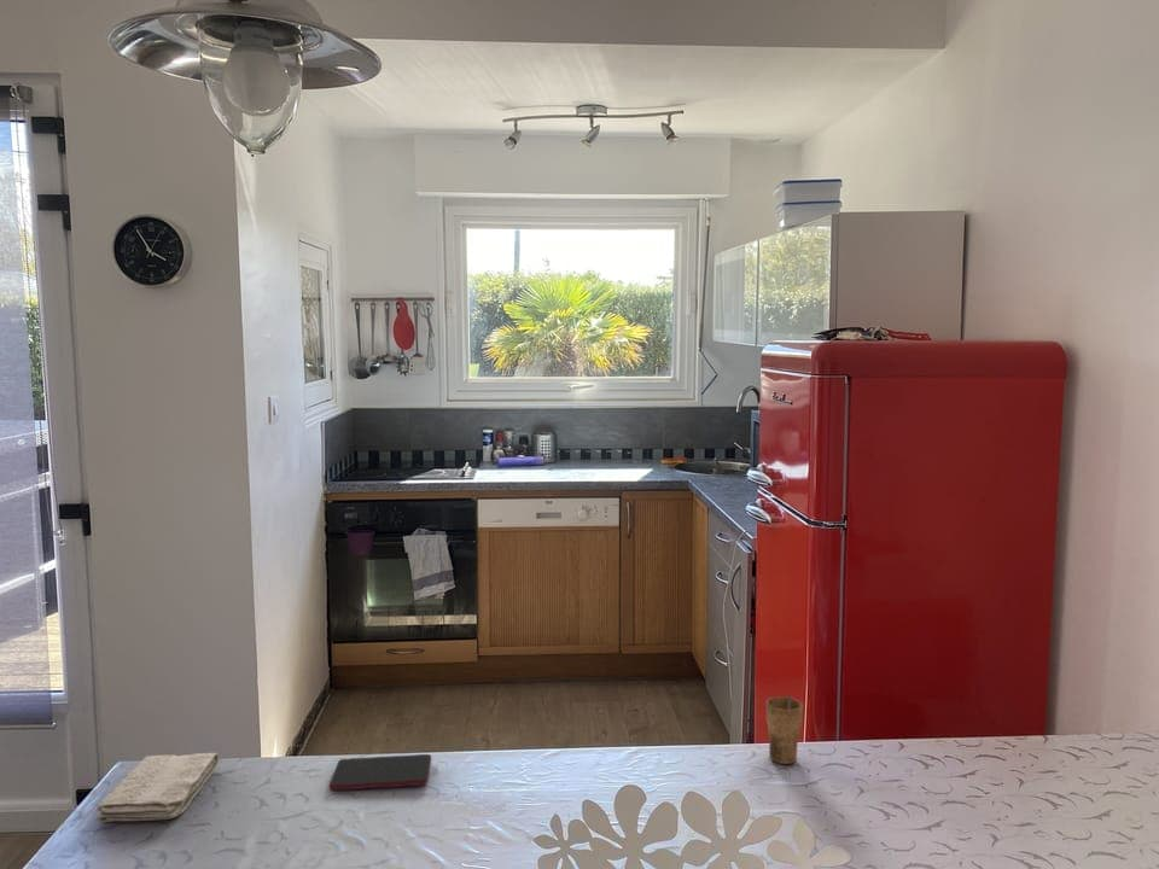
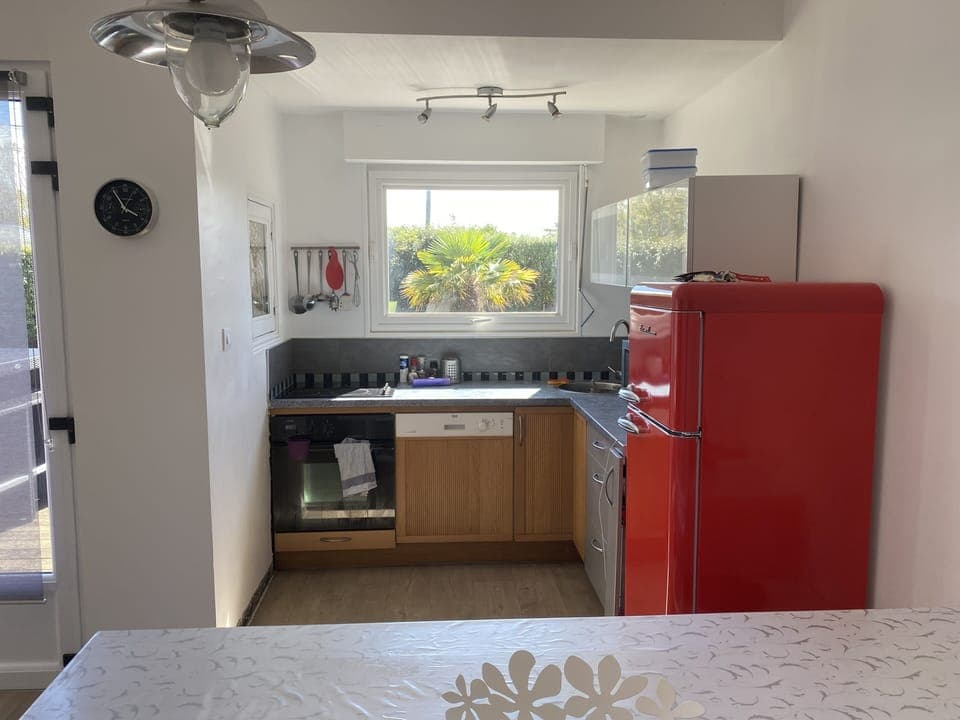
- smartphone [328,753,432,792]
- cup [765,694,804,765]
- washcloth [97,752,220,823]
